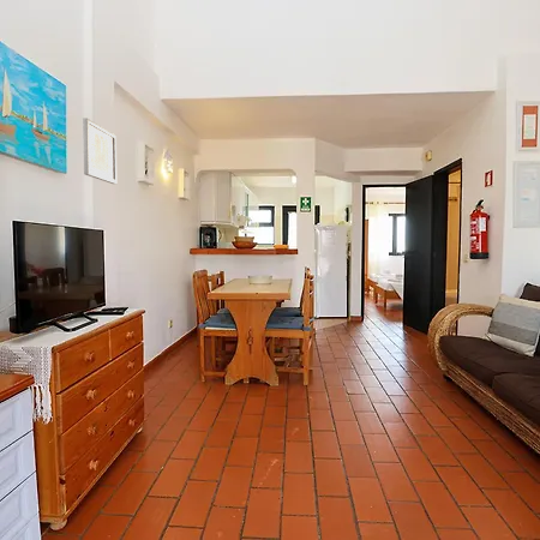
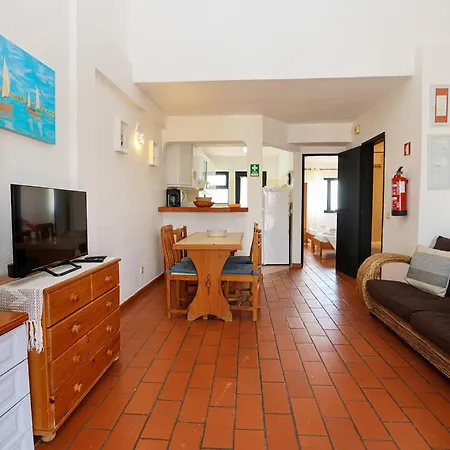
- wall art [82,116,118,185]
